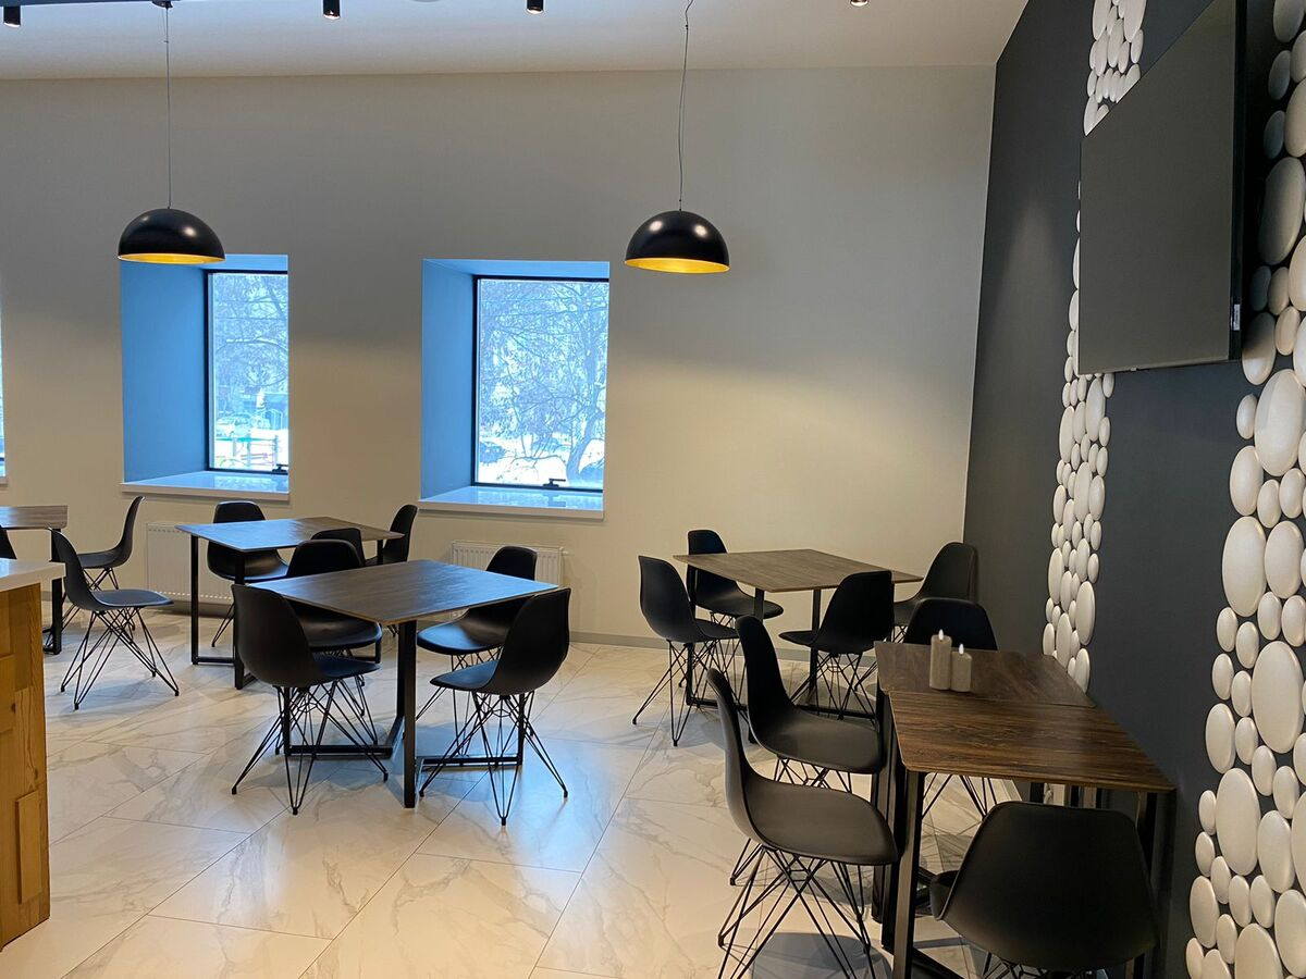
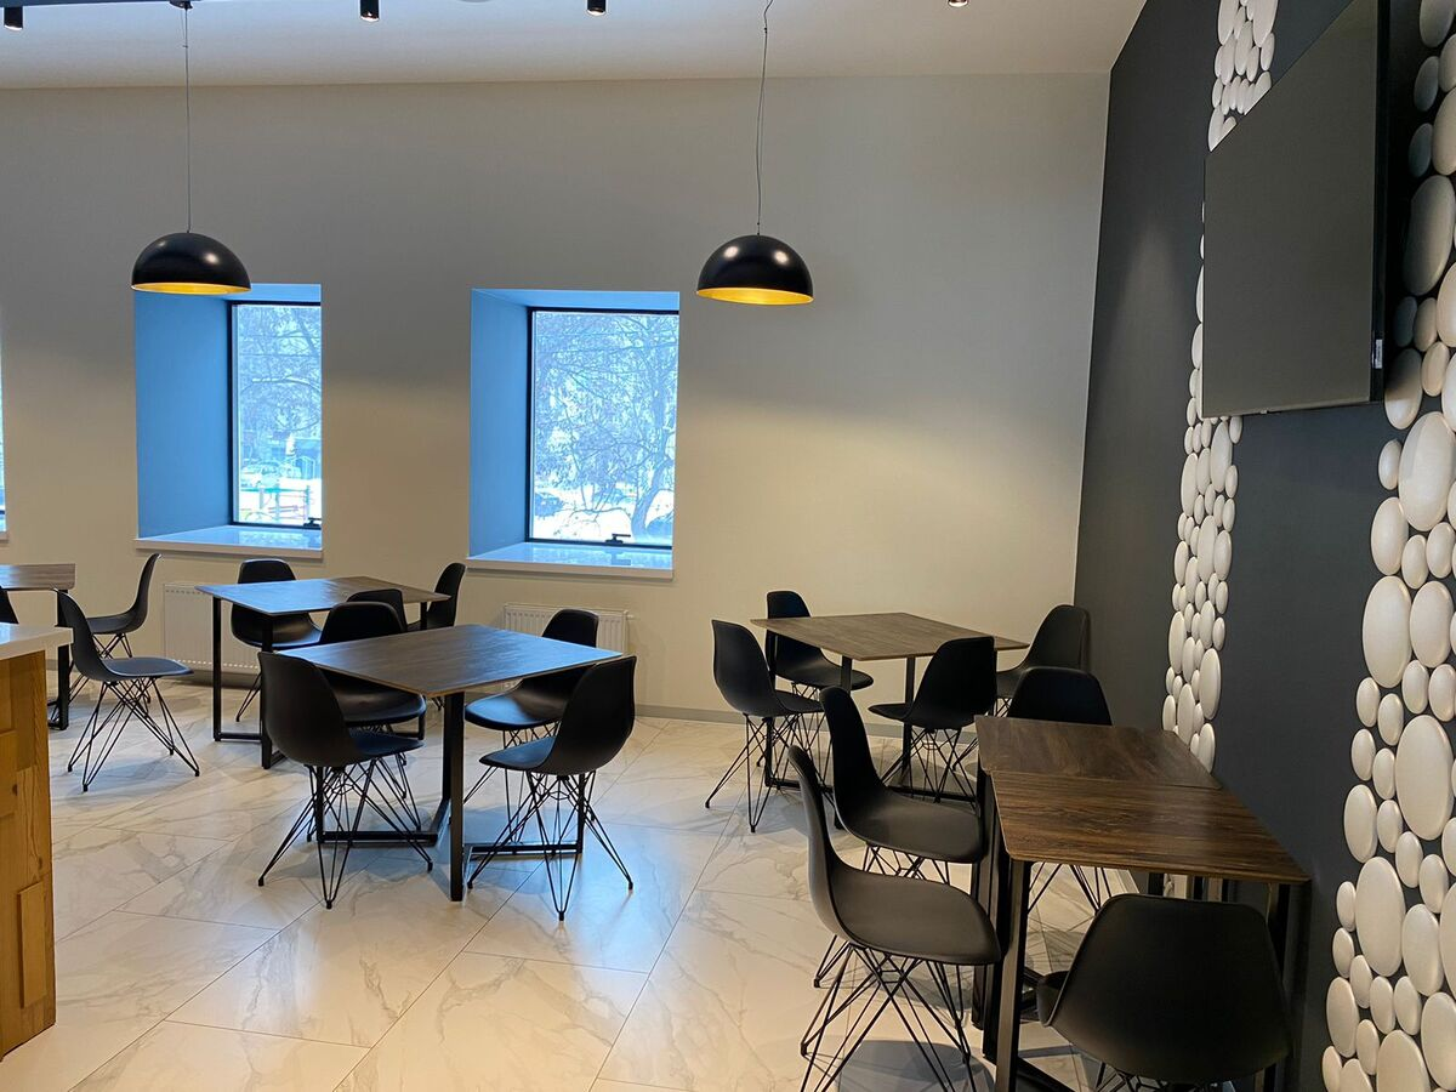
- candle [928,629,973,693]
